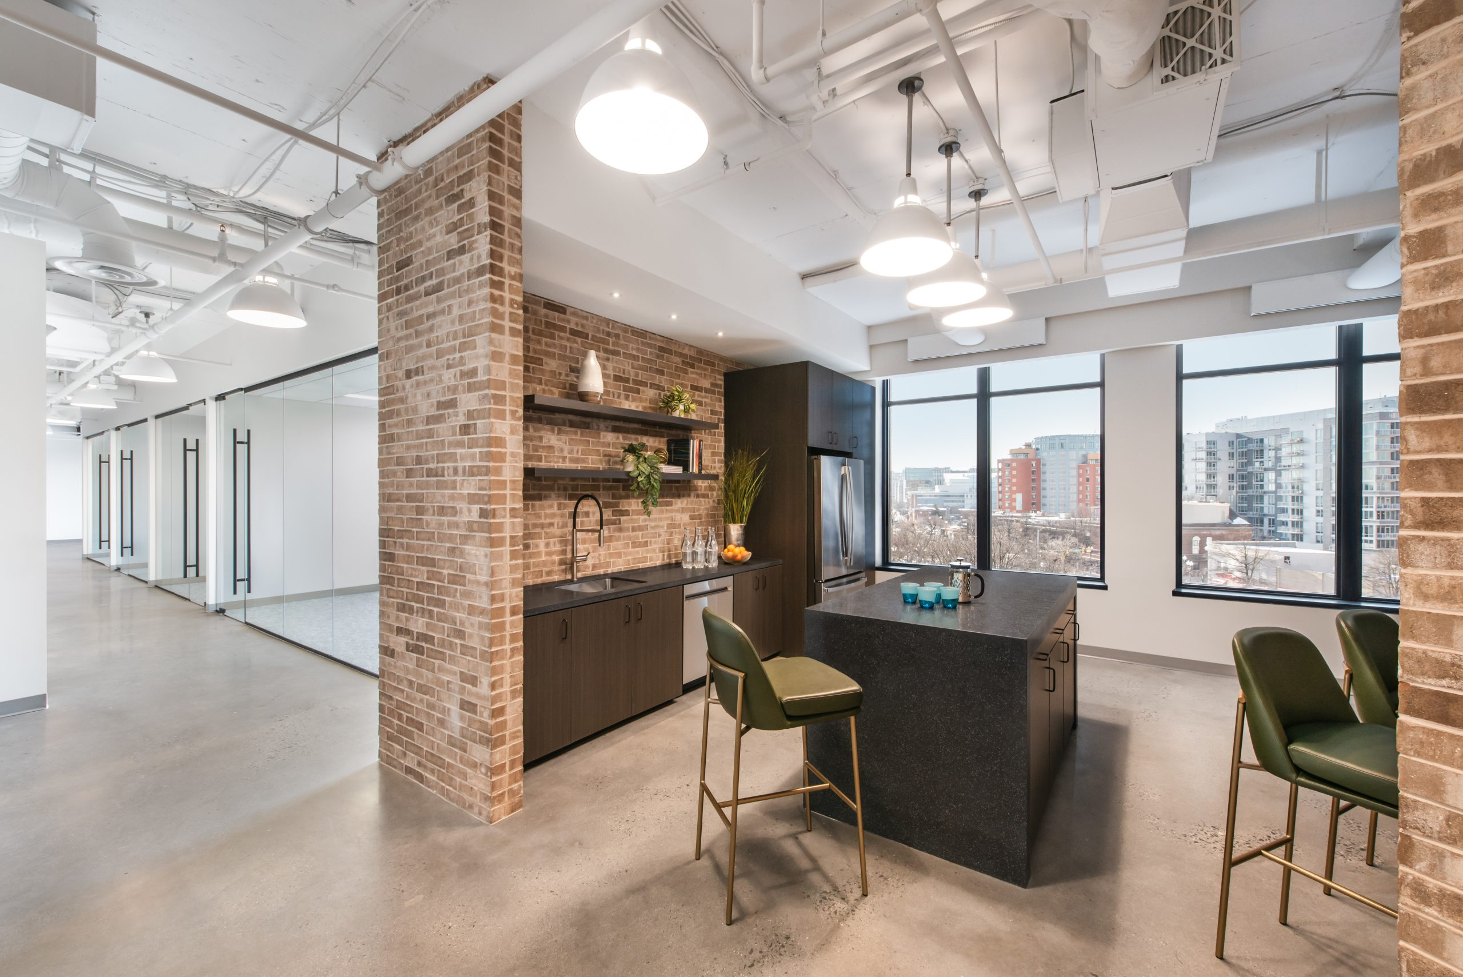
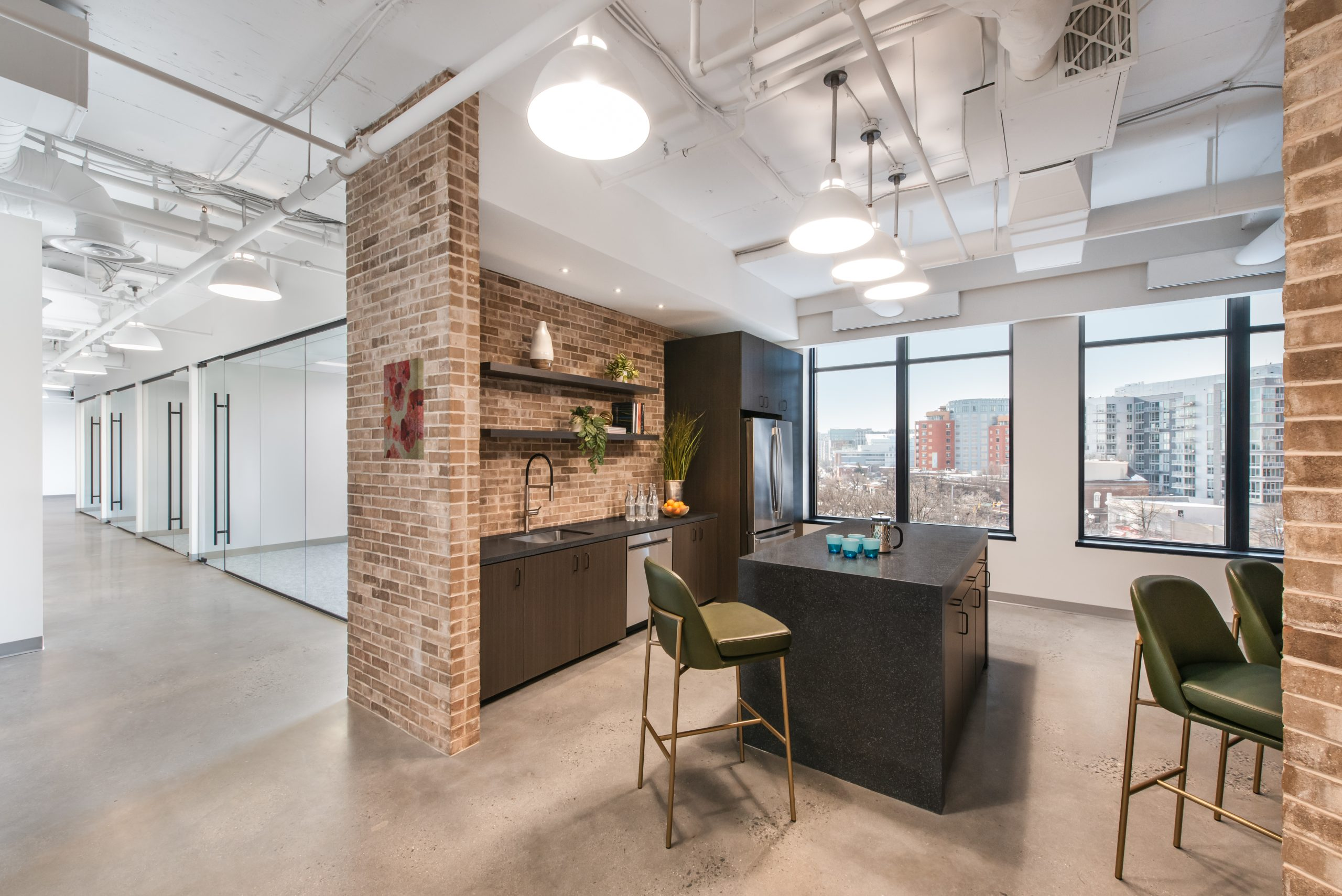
+ wall art [383,357,425,460]
